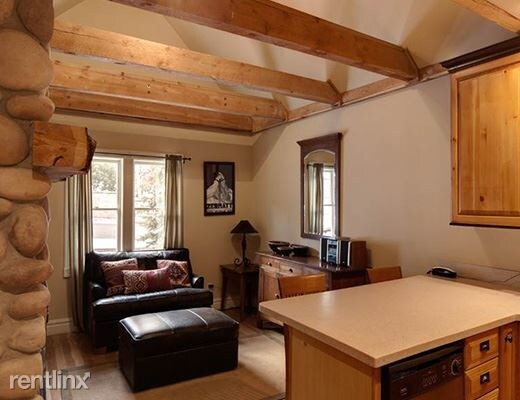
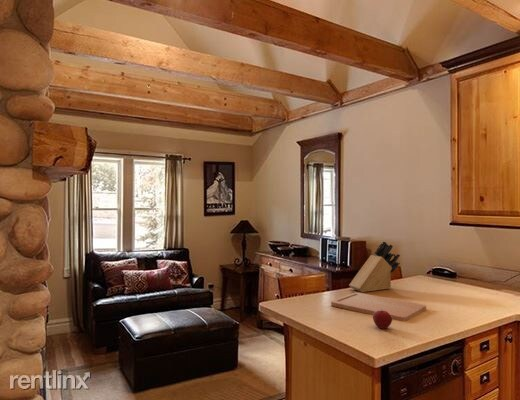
+ knife block [348,240,401,293]
+ apple [372,311,393,330]
+ cutting board [330,292,427,322]
